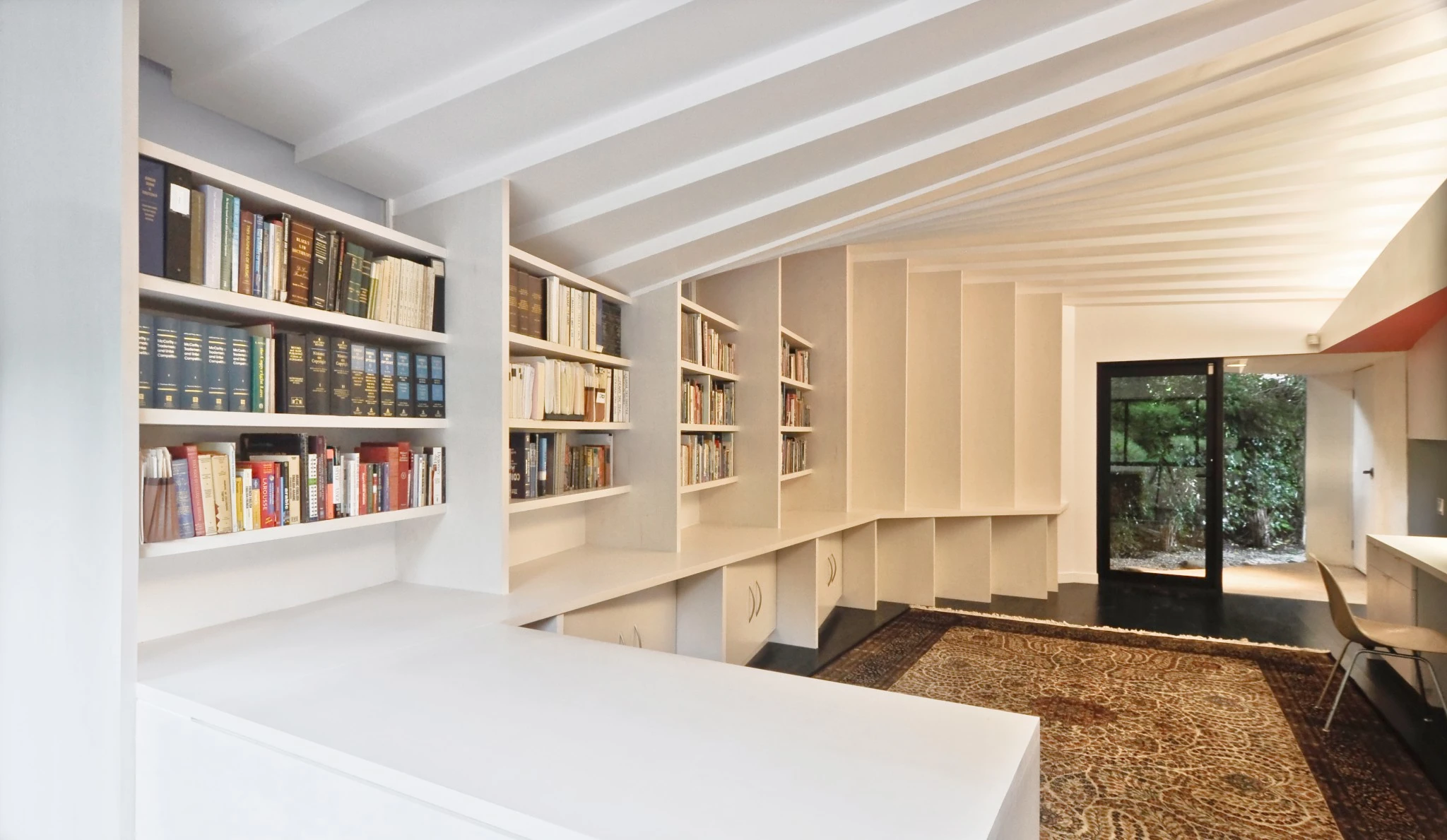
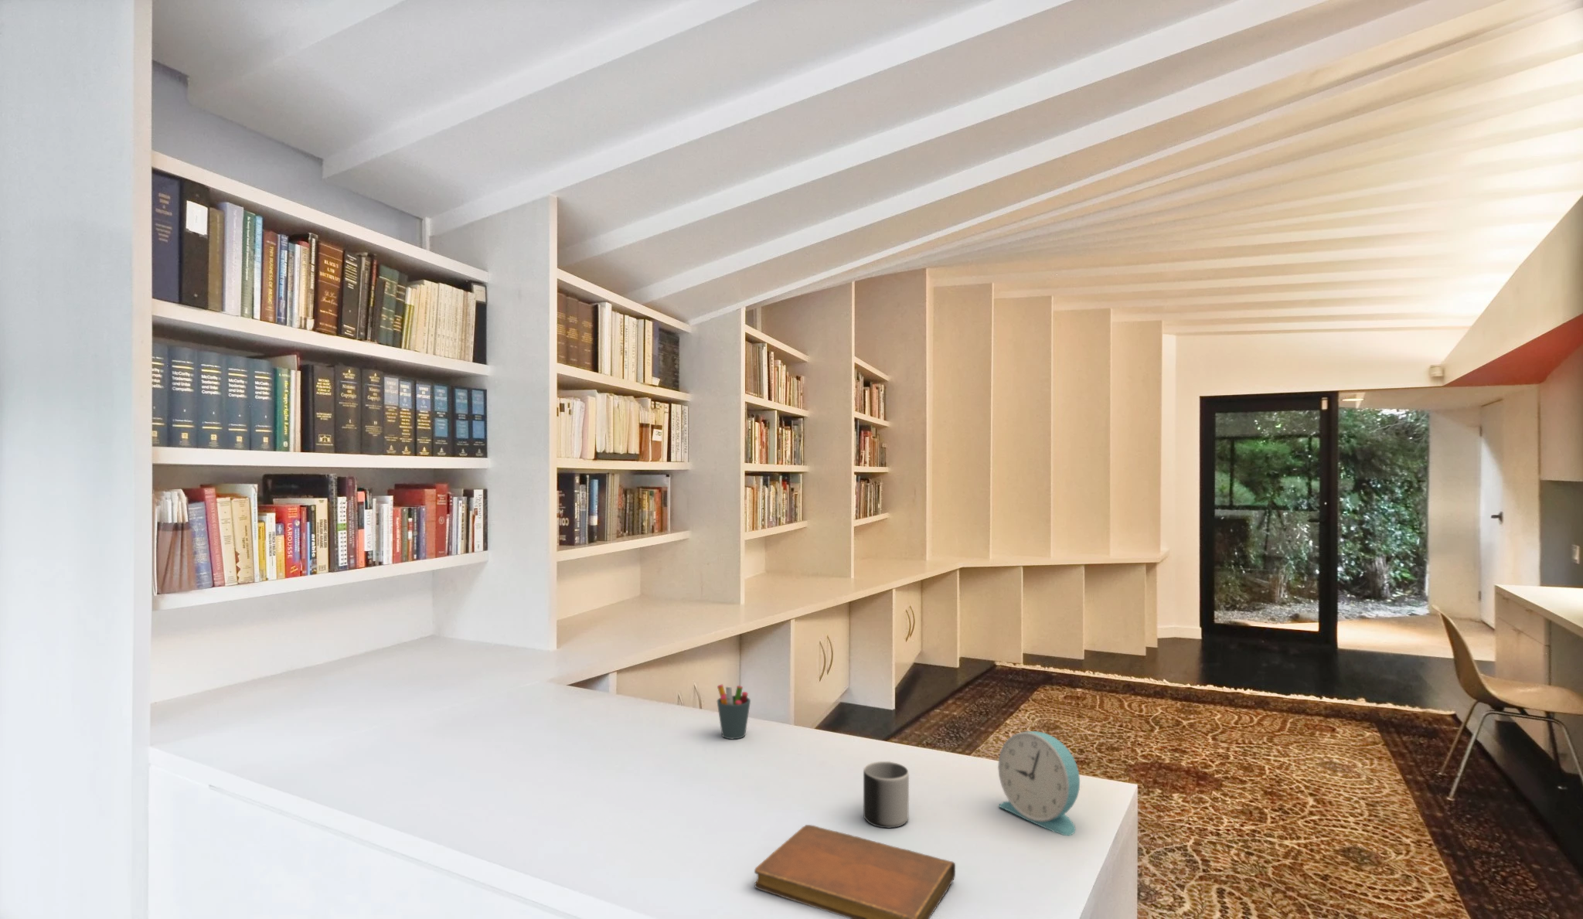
+ mug [863,760,910,828]
+ pen holder [715,684,752,740]
+ alarm clock [997,731,1081,836]
+ notebook [754,824,956,919]
